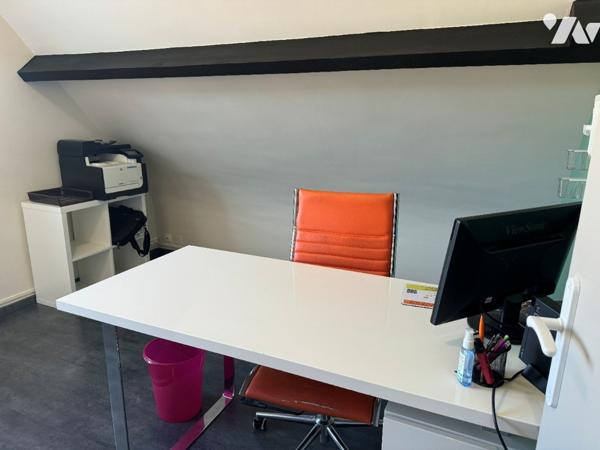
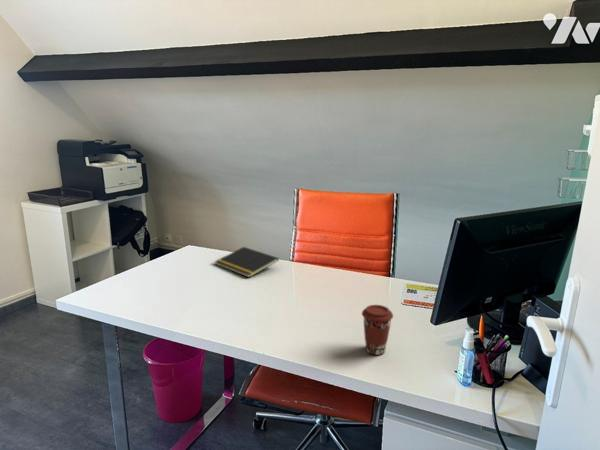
+ coffee cup [361,304,394,356]
+ notepad [214,246,280,278]
